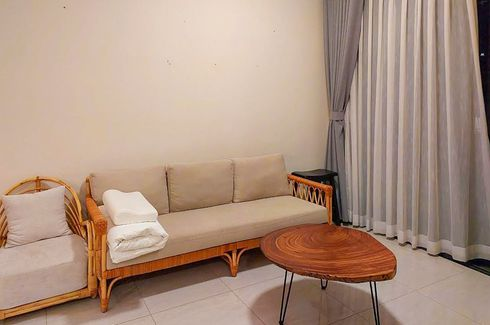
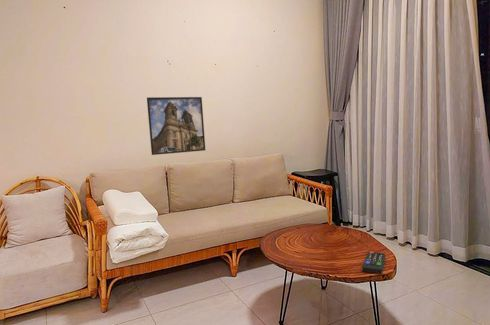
+ remote control [361,251,387,275]
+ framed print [146,96,206,156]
